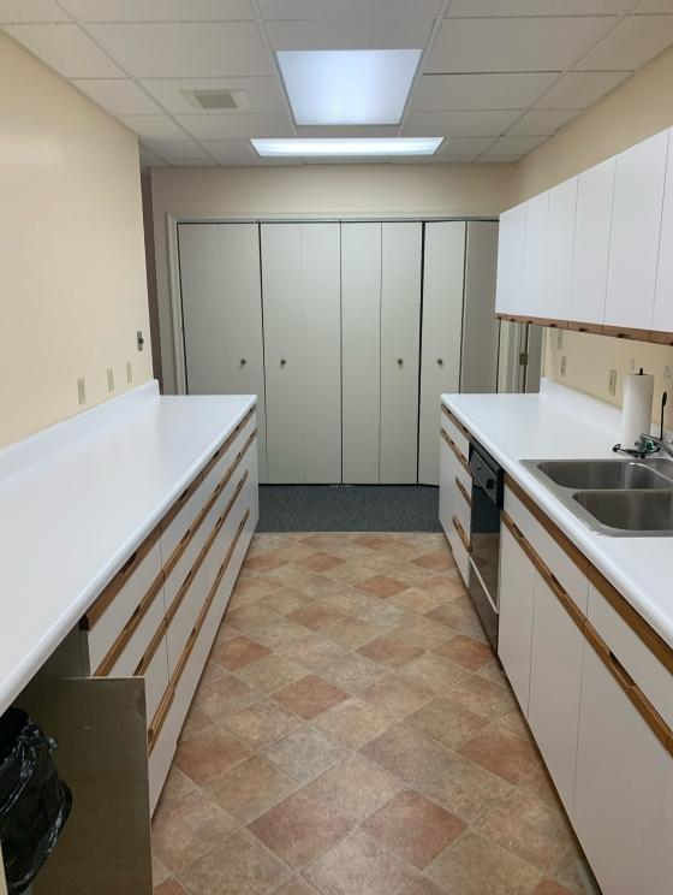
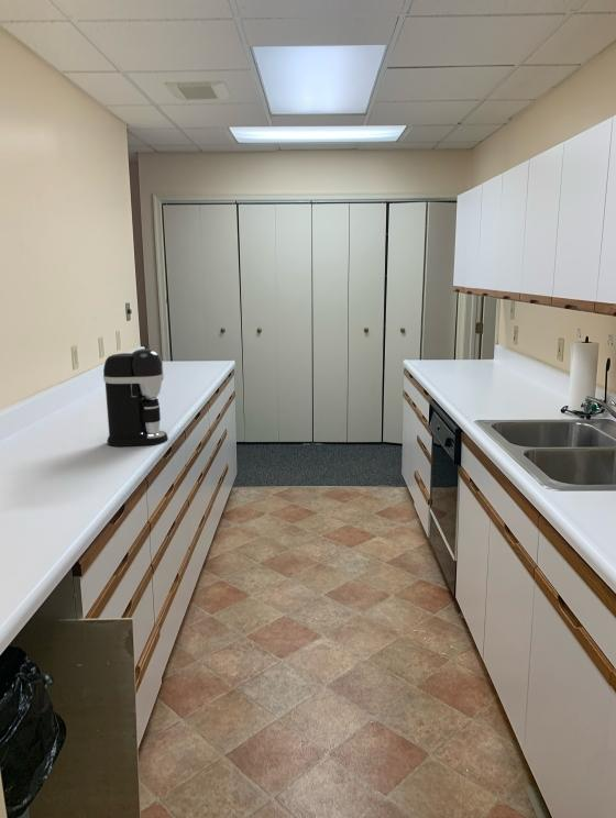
+ coffee maker [102,347,169,447]
